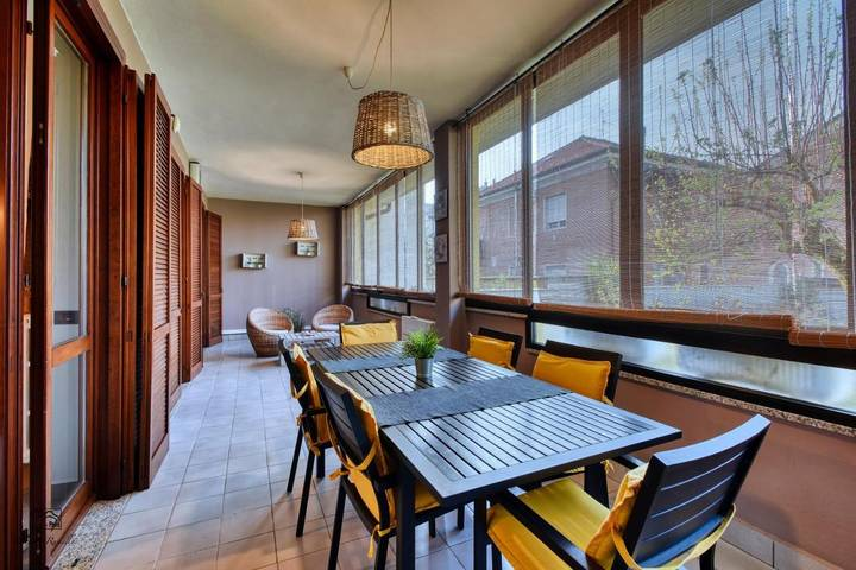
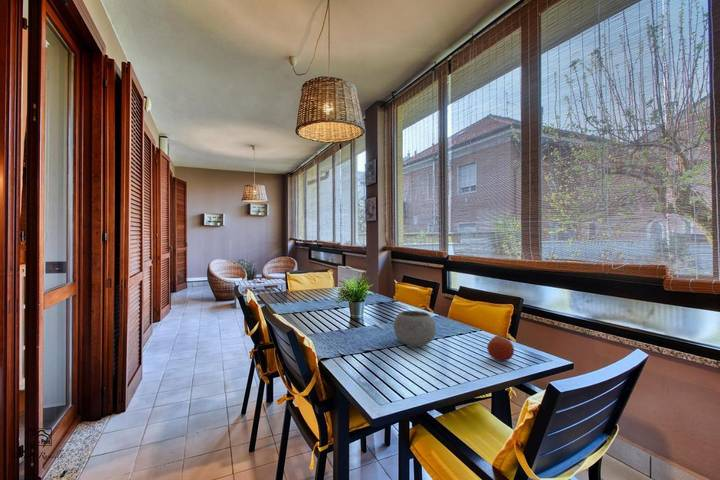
+ bowl [393,310,437,348]
+ fruit [486,335,515,362]
